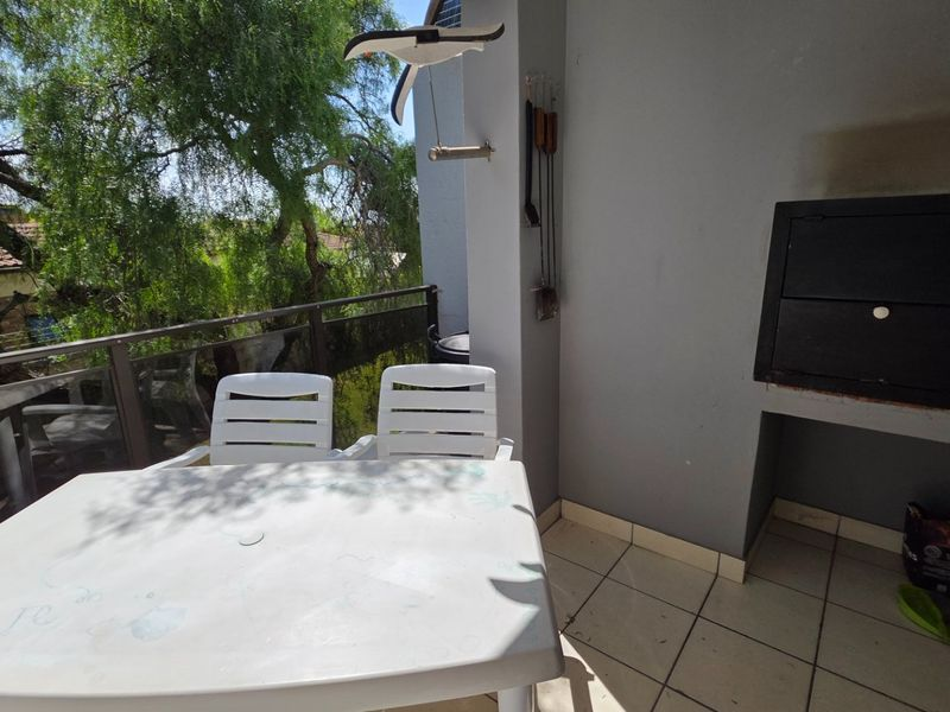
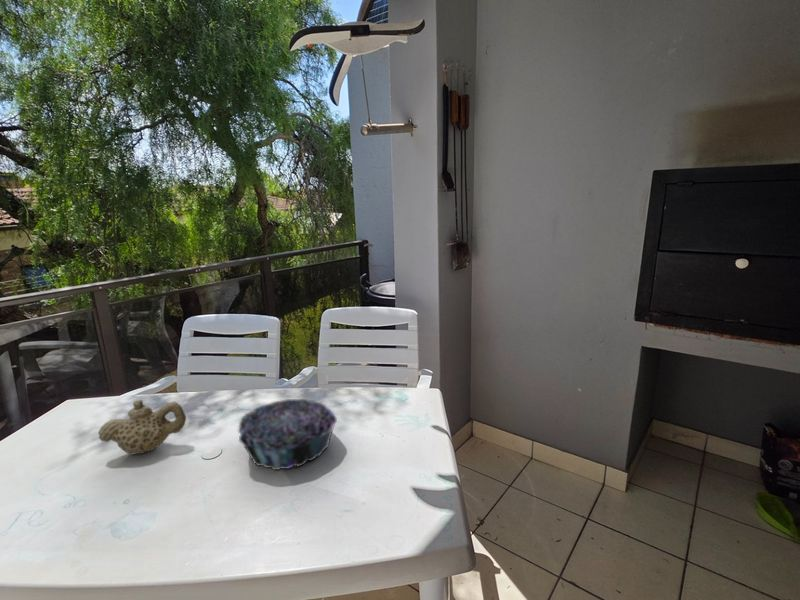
+ decorative bowl [237,398,338,471]
+ teapot [97,399,187,456]
